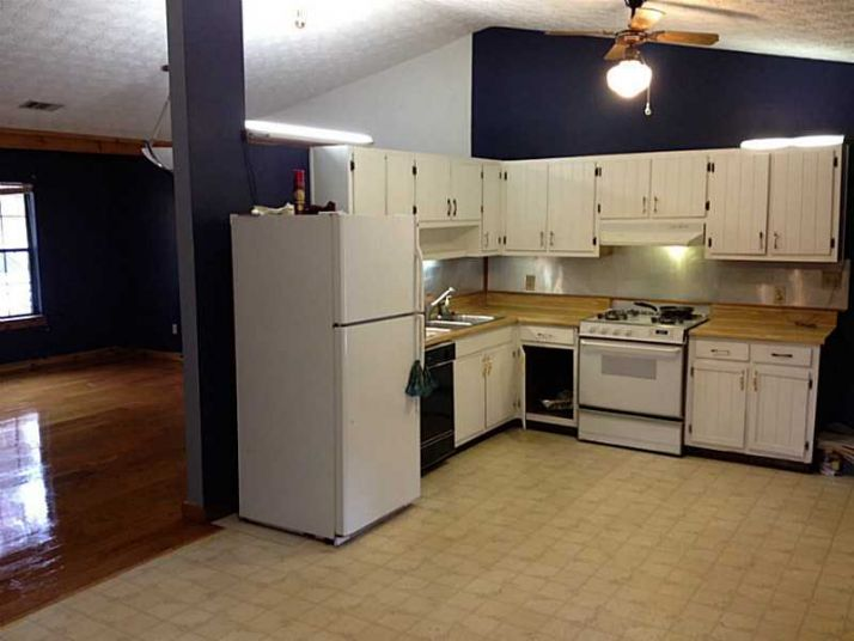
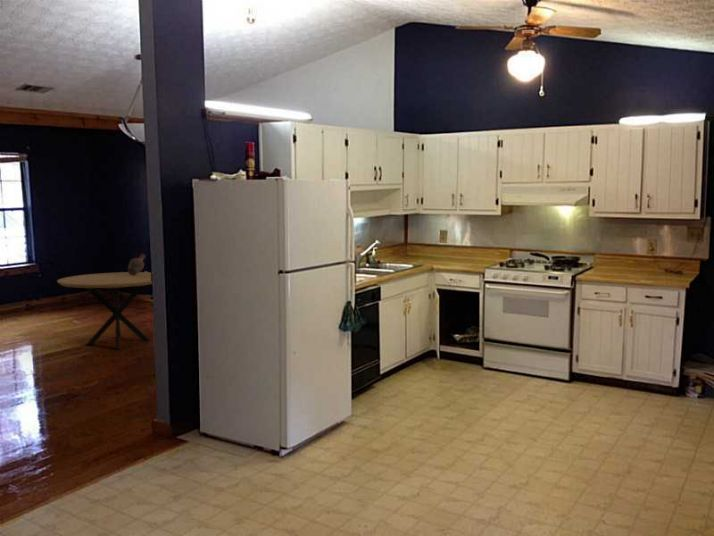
+ dining table [56,271,153,350]
+ ceramic jug [126,253,147,276]
